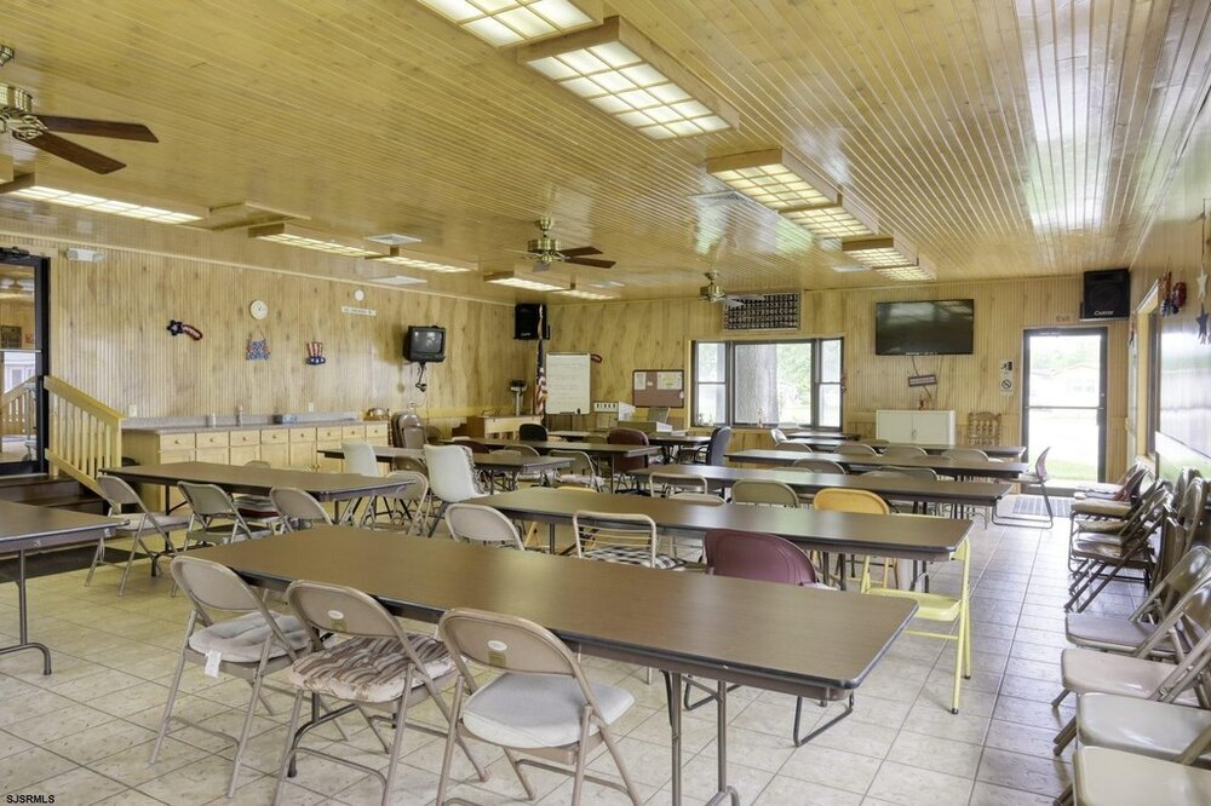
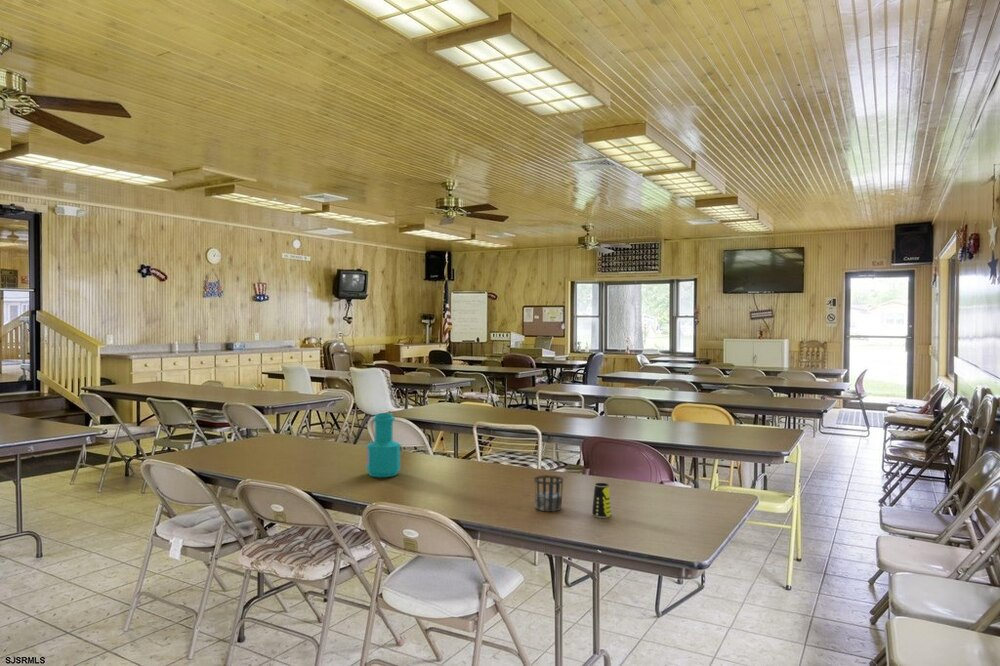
+ bottle [366,412,401,478]
+ cup [591,482,612,519]
+ cup [533,474,564,513]
